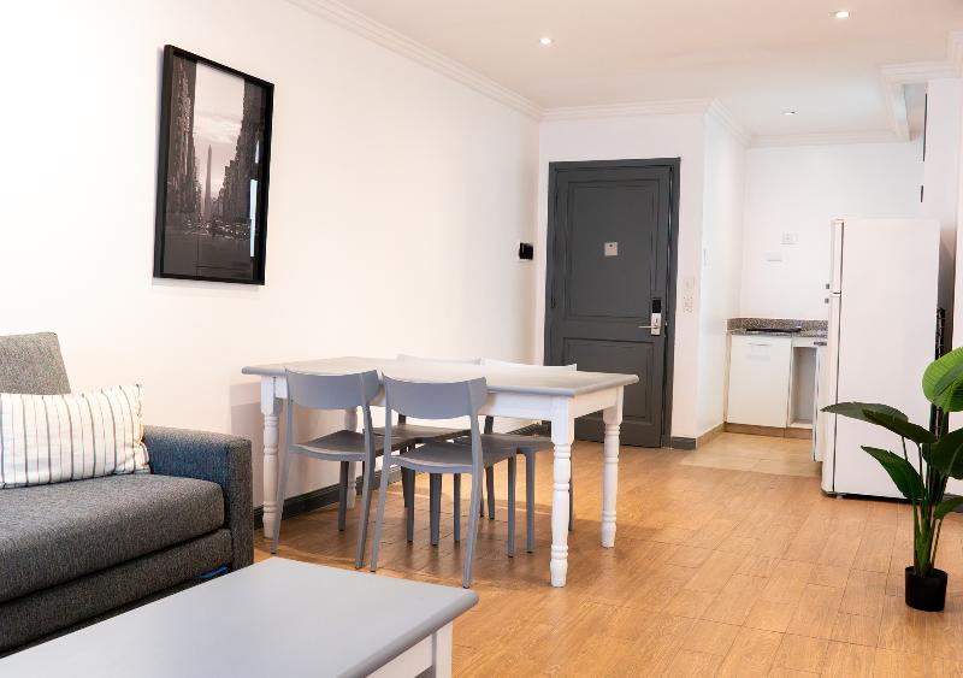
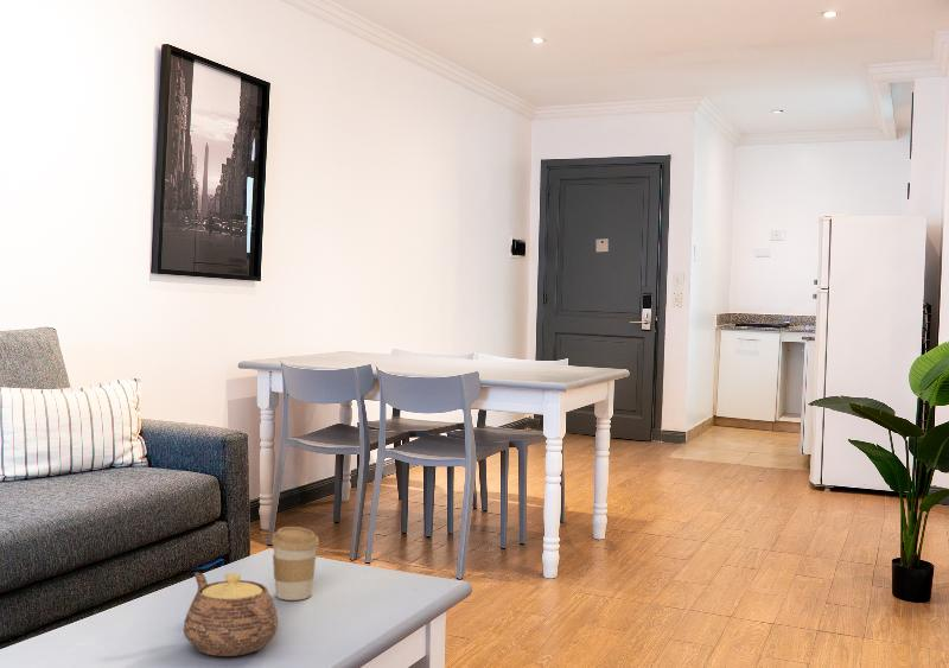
+ coffee cup [270,526,320,602]
+ teapot [183,572,279,657]
